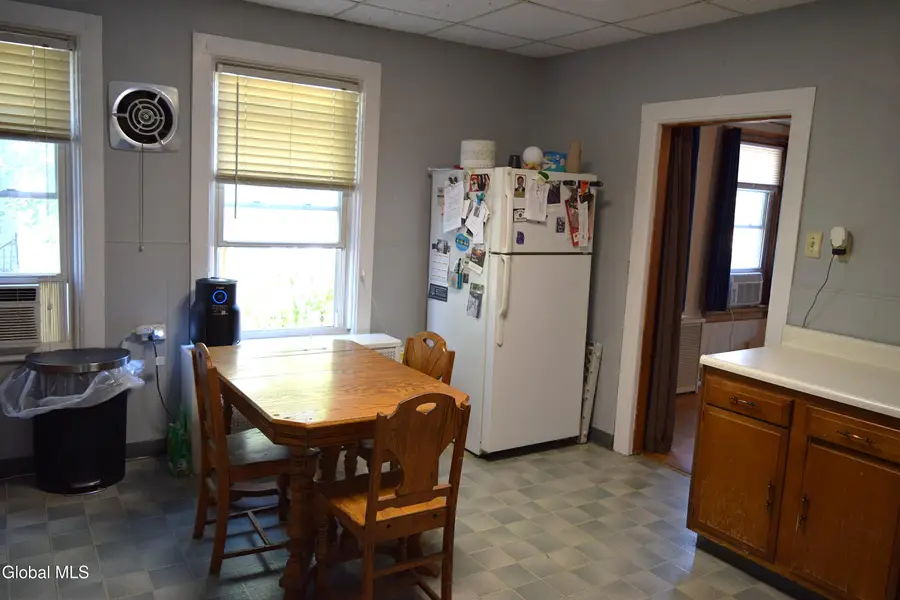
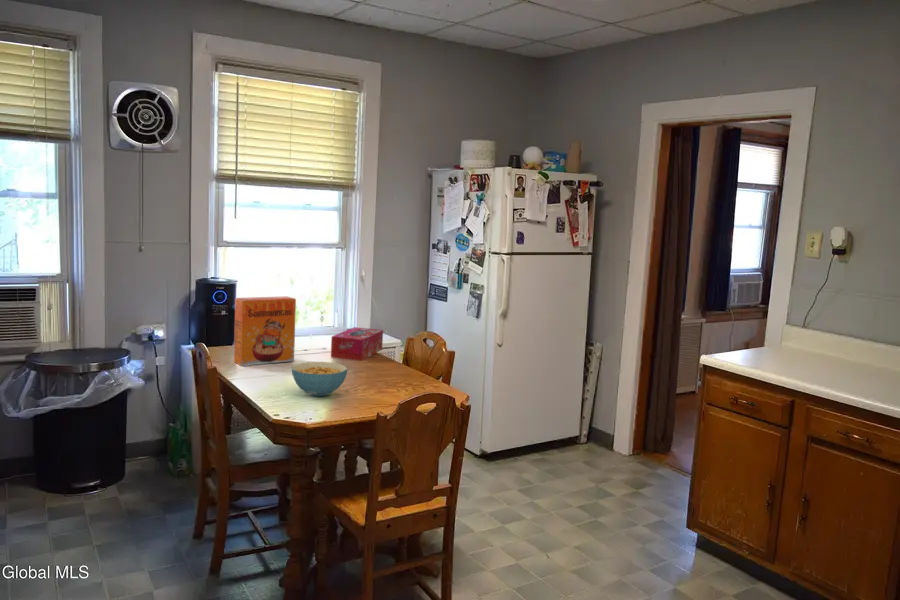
+ tissue box [330,326,384,362]
+ cereal box [233,295,297,367]
+ cereal bowl [290,361,348,397]
